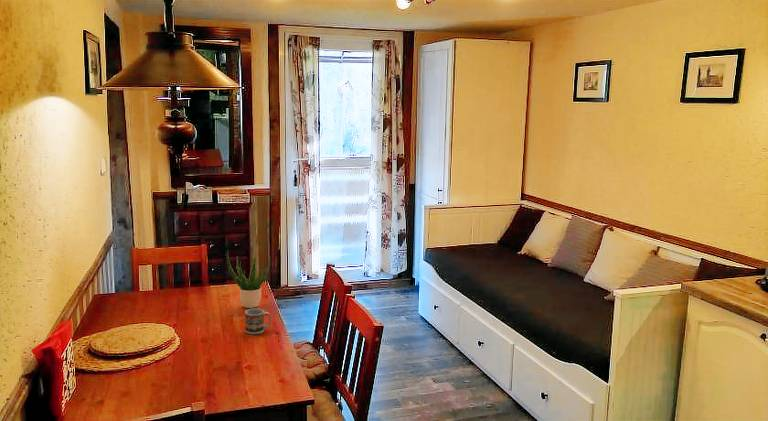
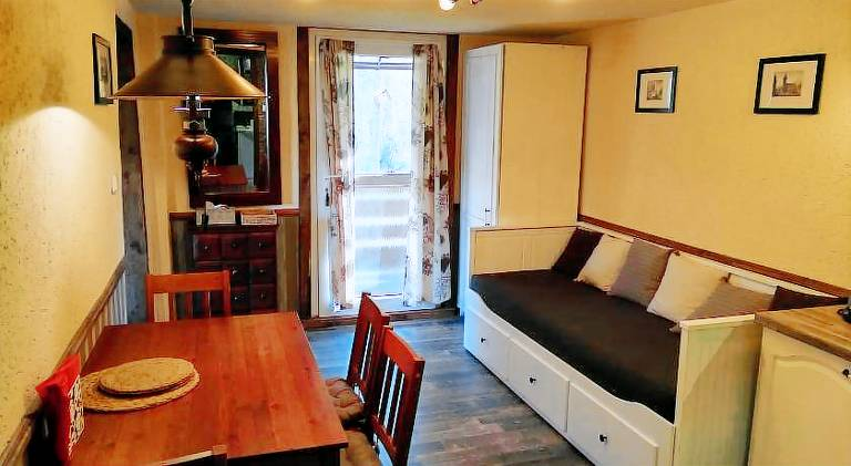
- potted plant [226,251,271,309]
- cup [244,307,272,335]
